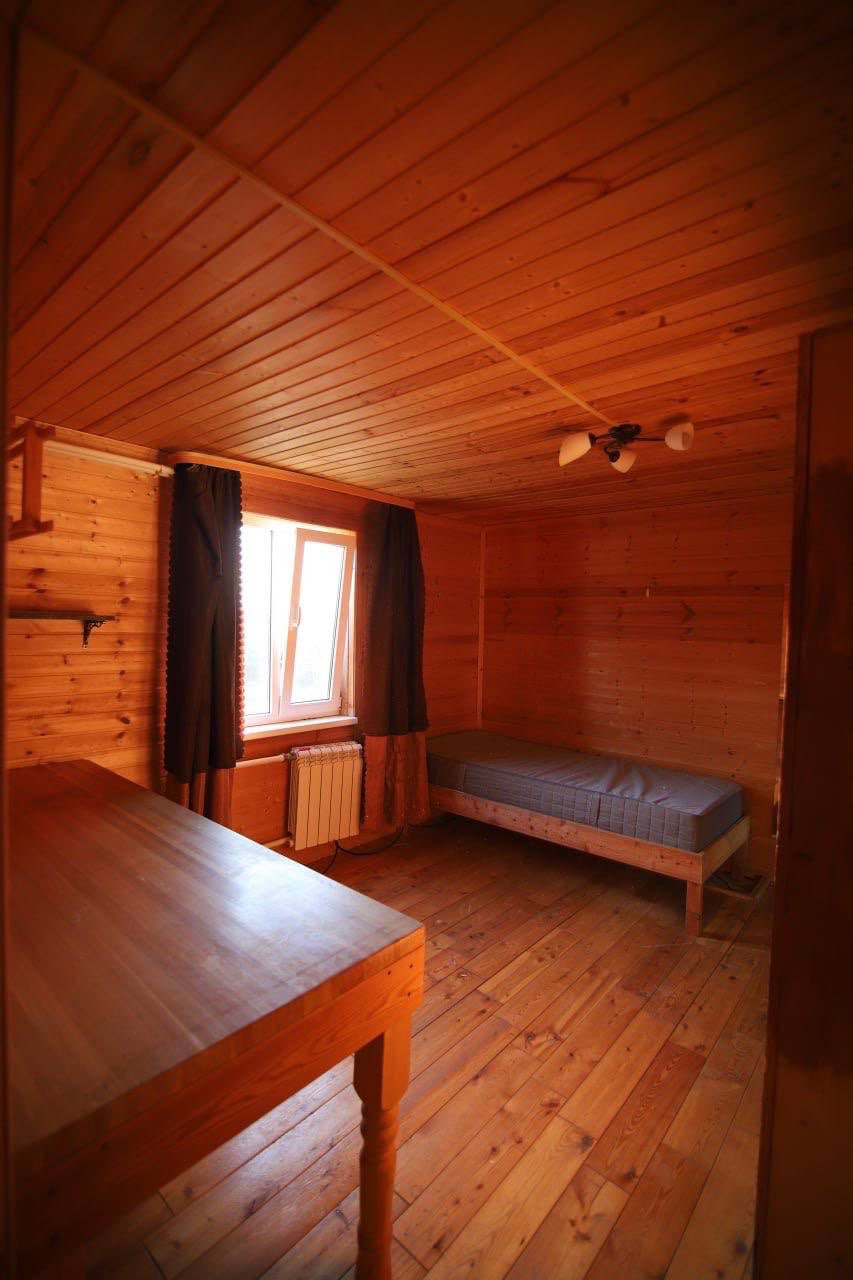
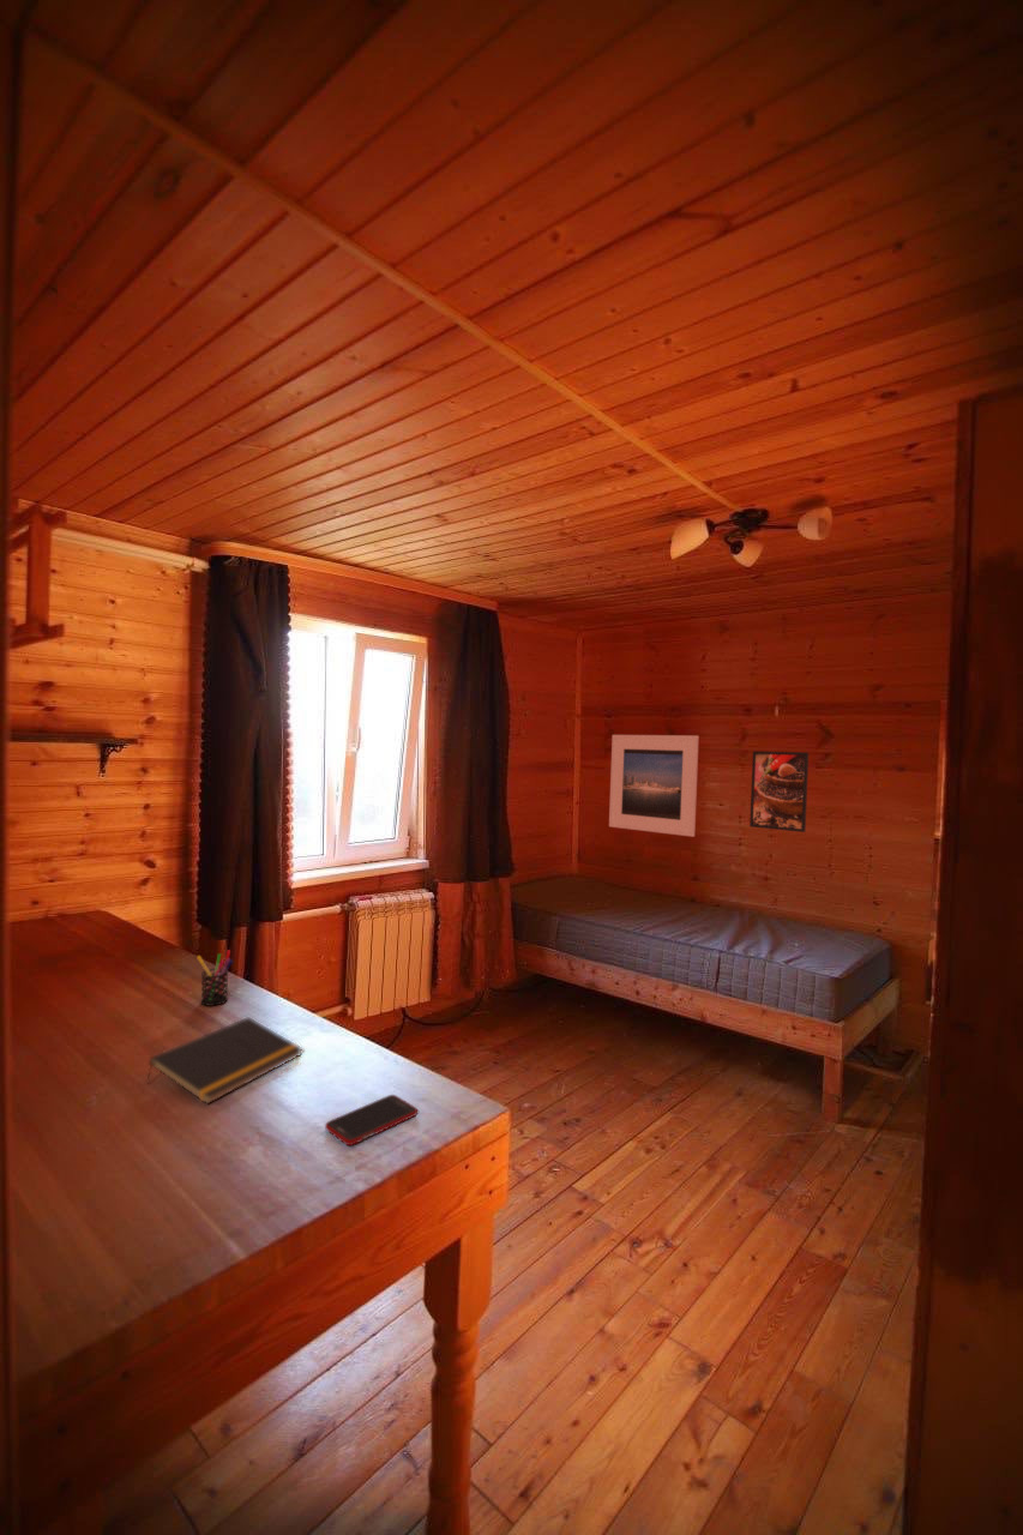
+ notepad [145,1016,305,1104]
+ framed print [748,750,810,833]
+ cell phone [324,1094,419,1146]
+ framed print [608,734,700,838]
+ pen holder [195,949,234,1007]
